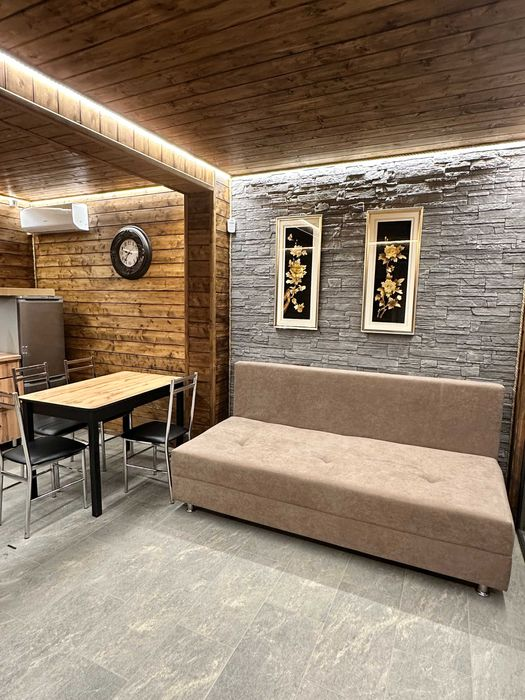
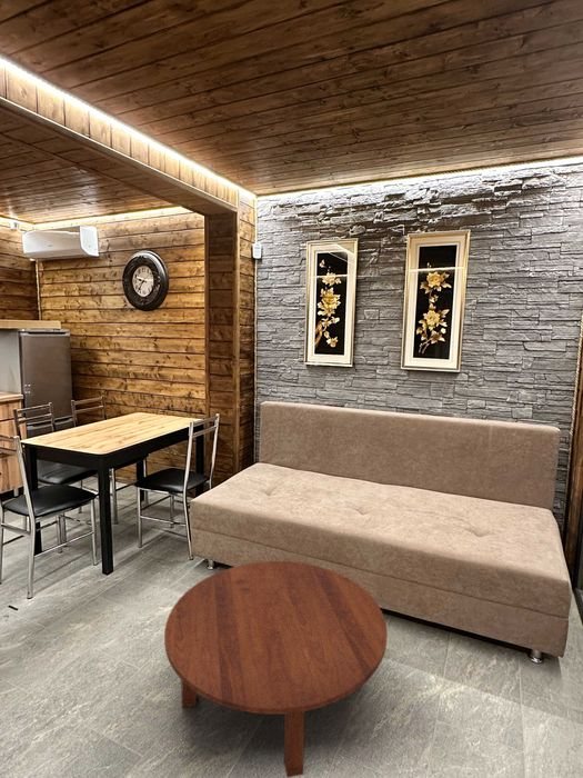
+ coffee table [163,560,388,778]
